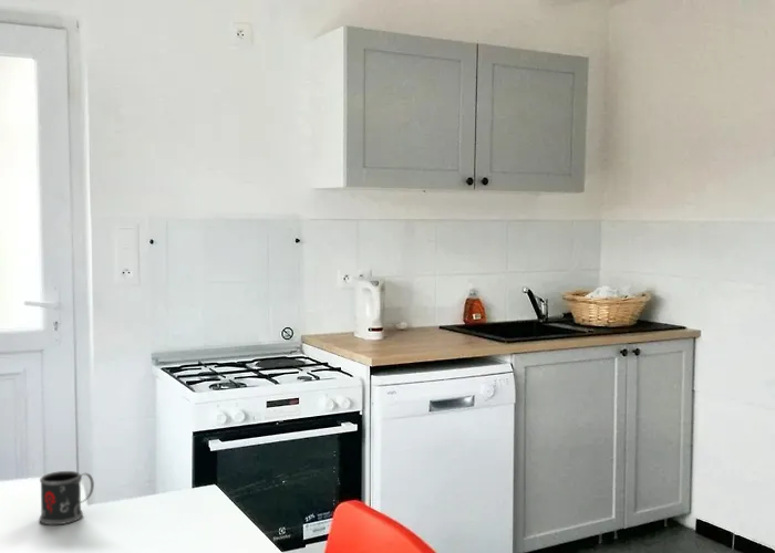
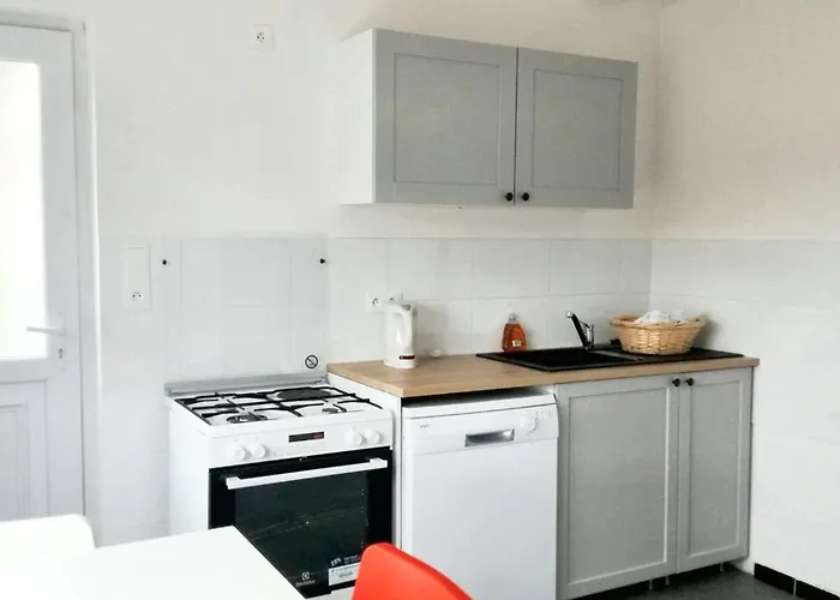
- mug [38,470,95,525]
